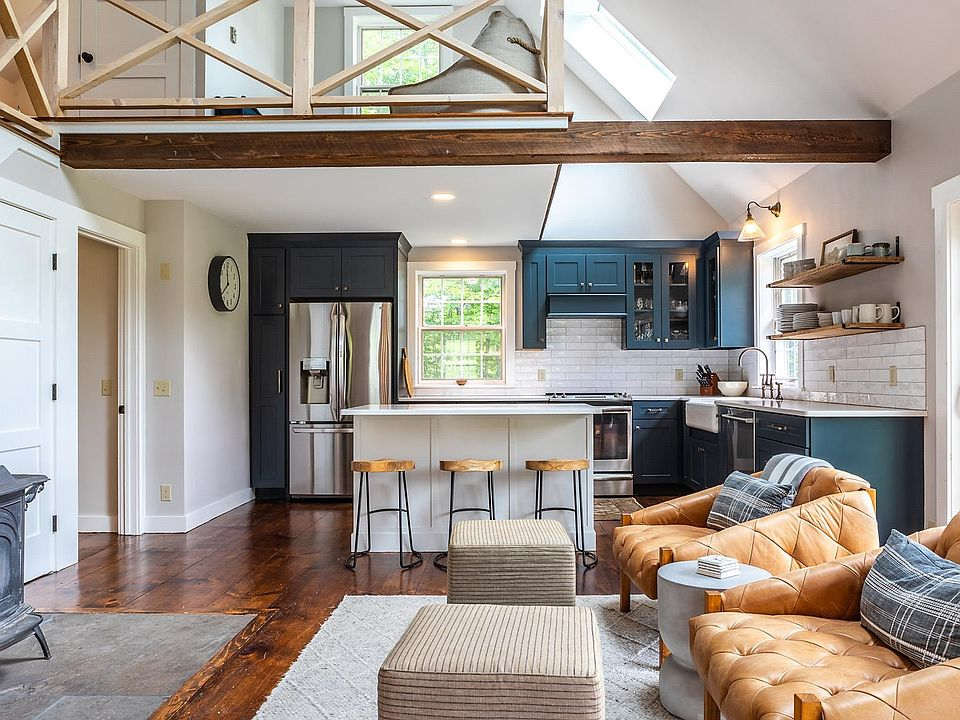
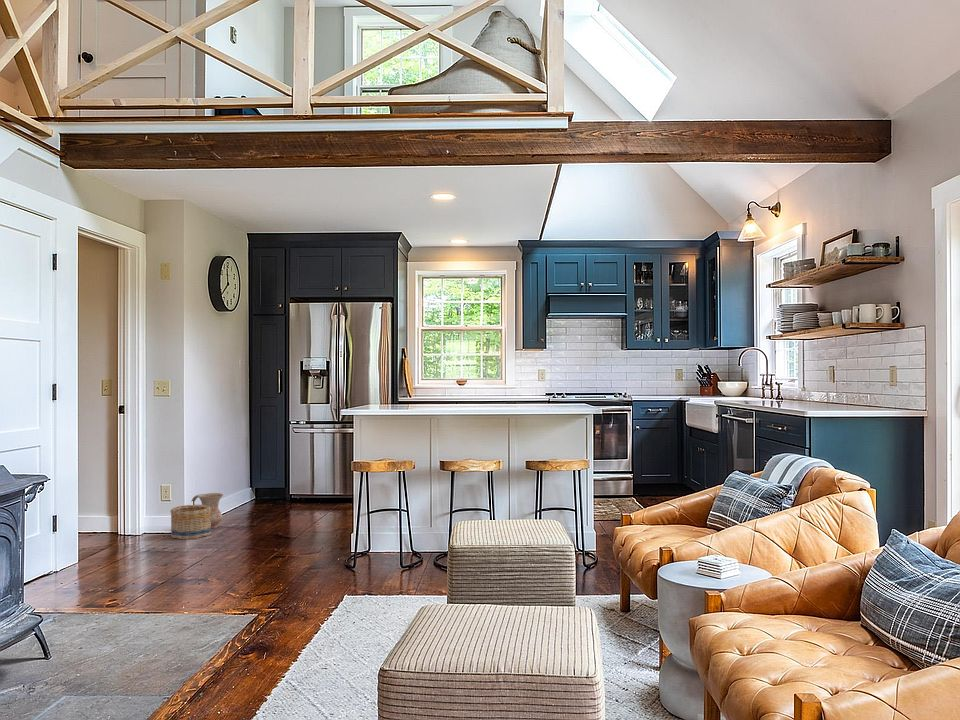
+ ceramic jug [191,492,224,530]
+ basket [170,504,212,540]
